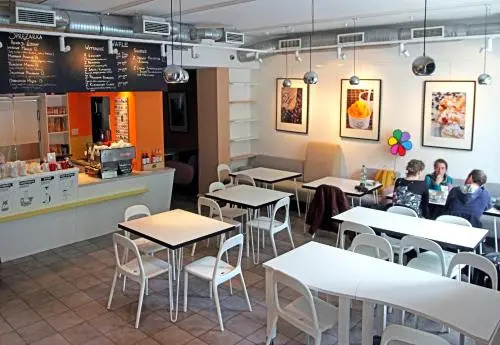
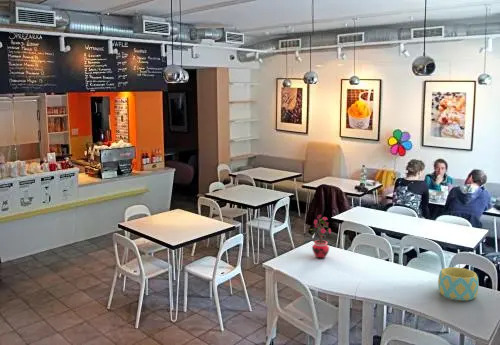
+ bowl [437,266,480,301]
+ potted plant [309,214,333,259]
